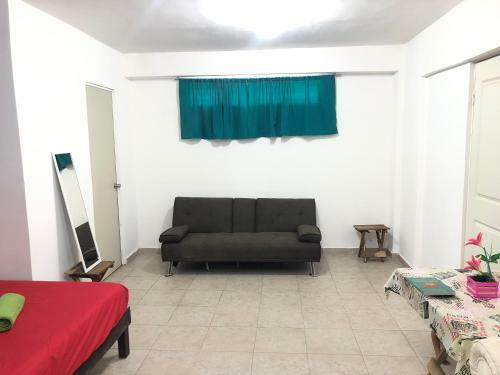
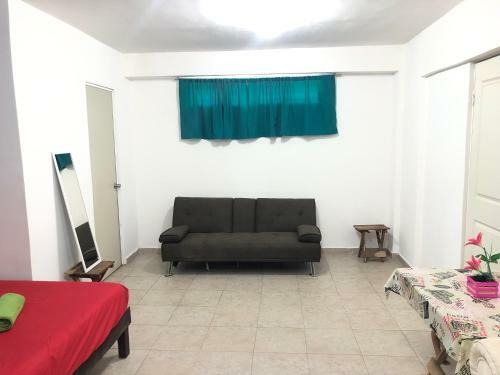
- book [405,276,456,296]
